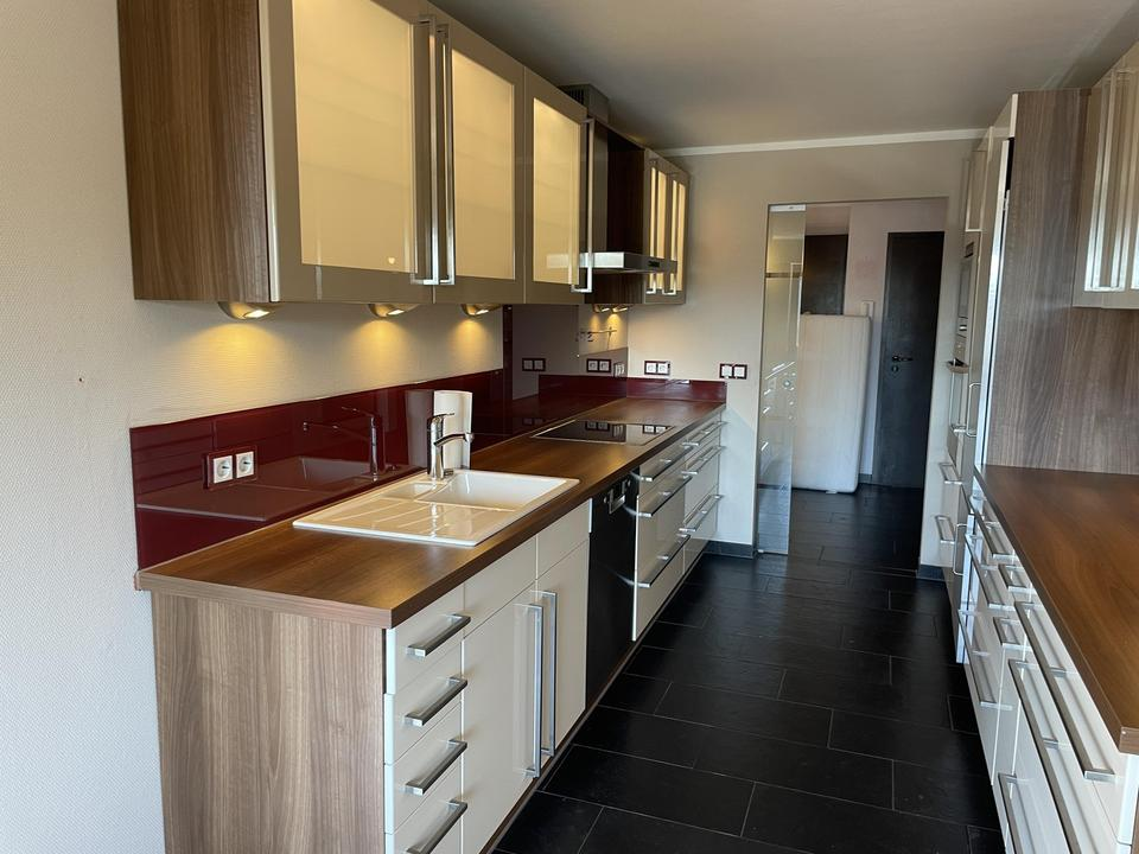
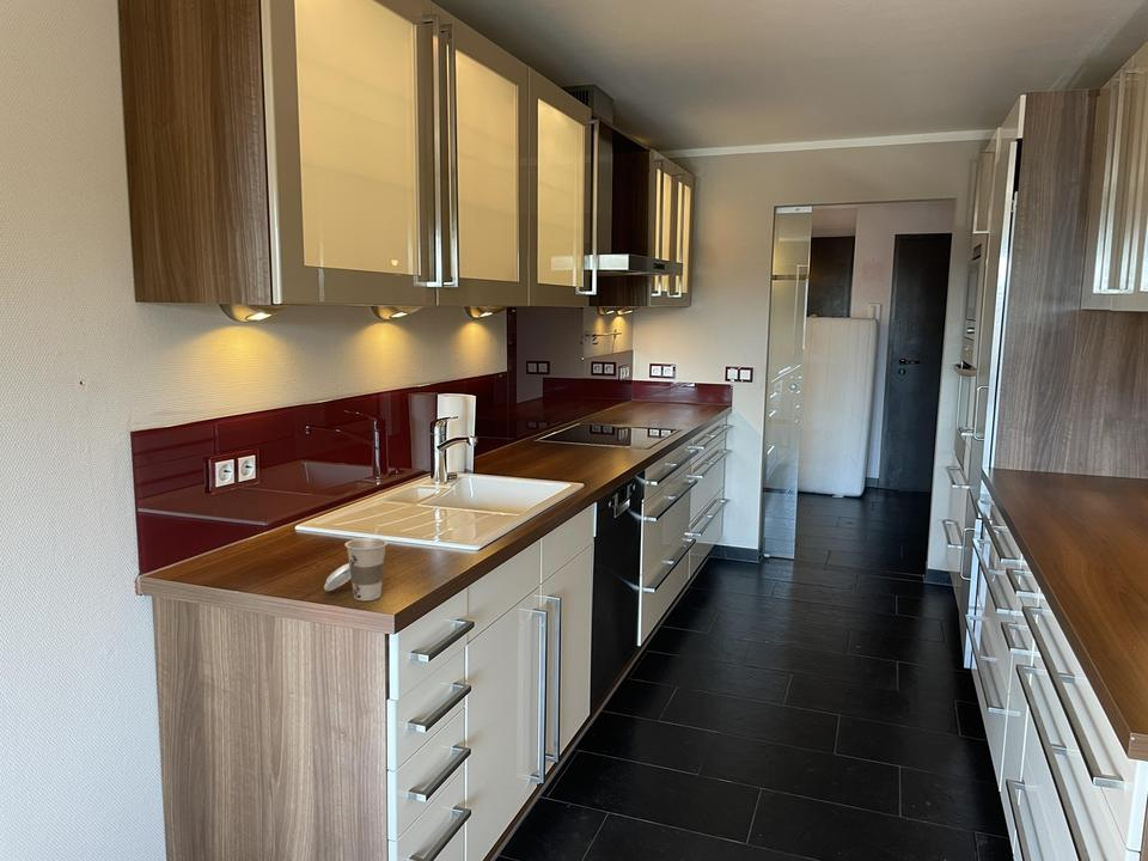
+ cup [323,537,389,602]
